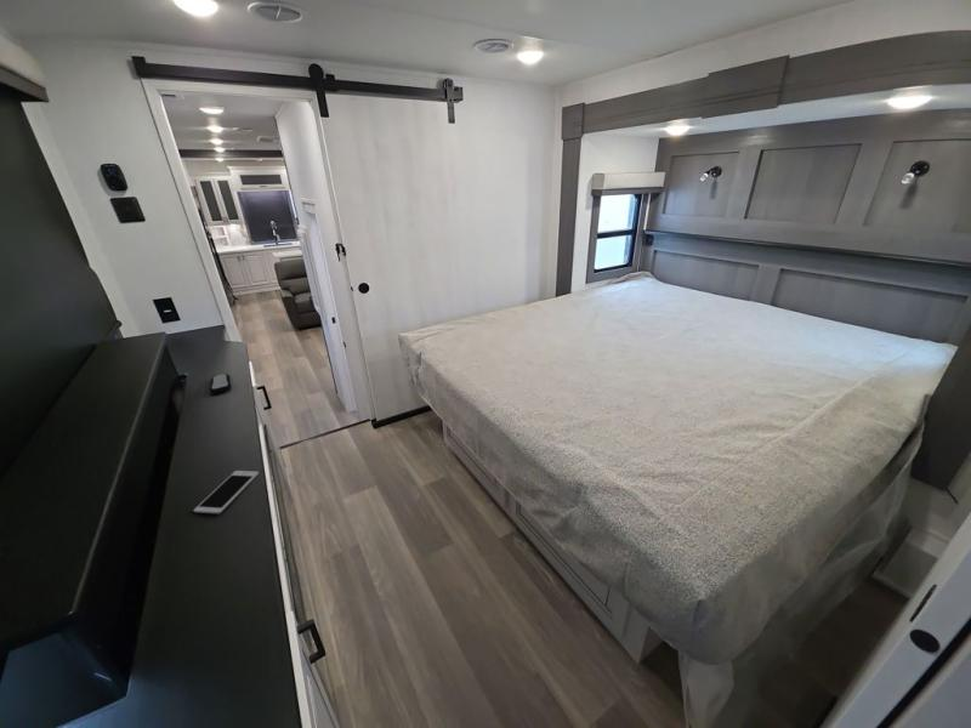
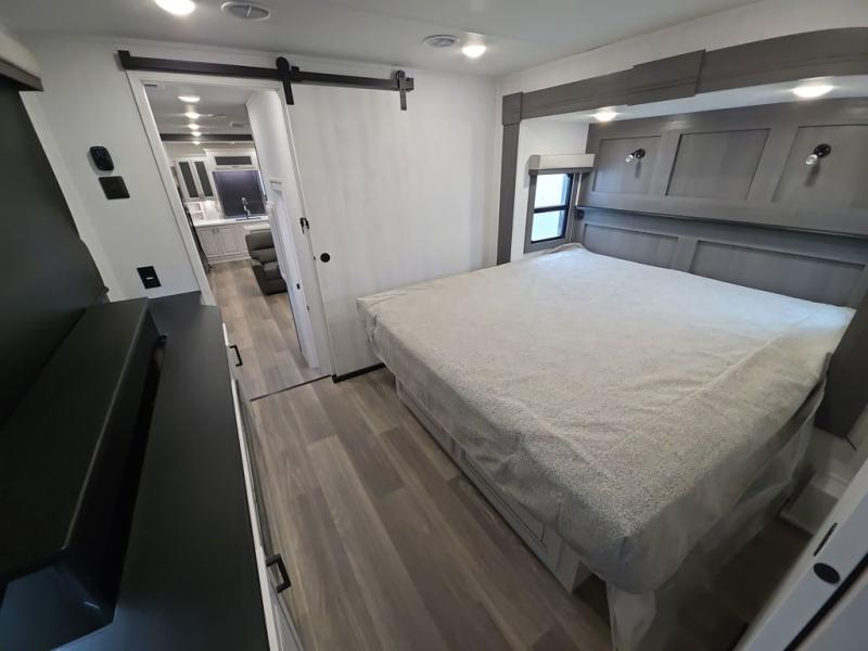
- remote control [209,372,233,394]
- cell phone [192,470,260,514]
